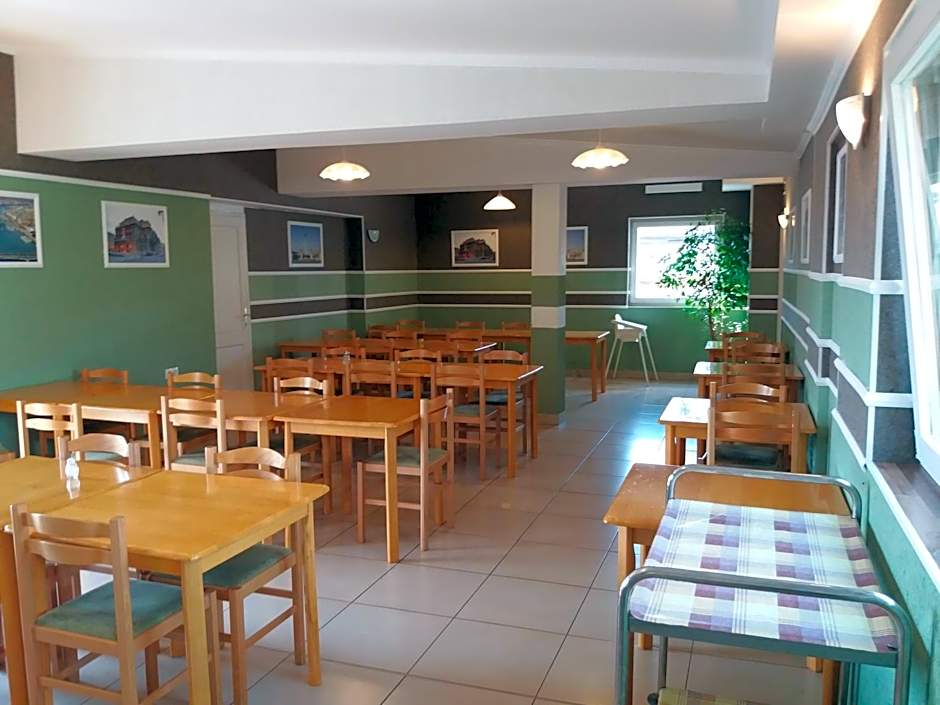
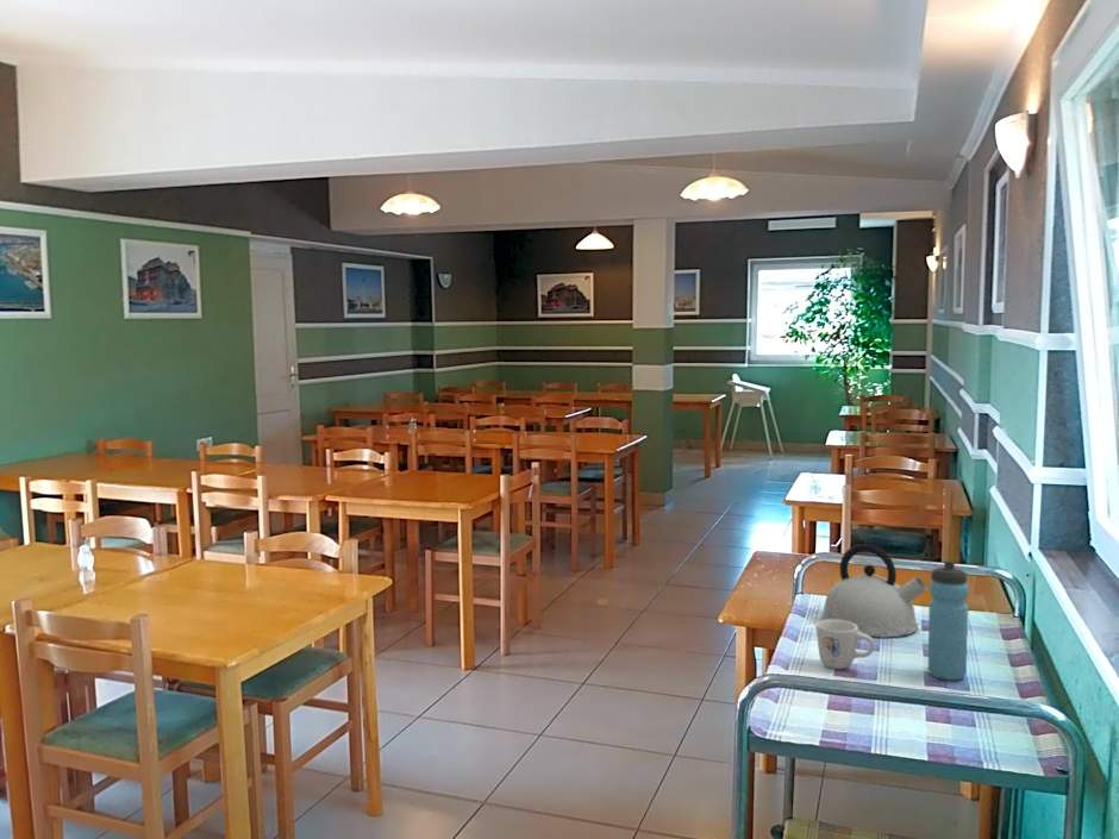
+ mug [814,619,876,670]
+ kettle [819,543,929,638]
+ water bottle [927,559,969,682]
